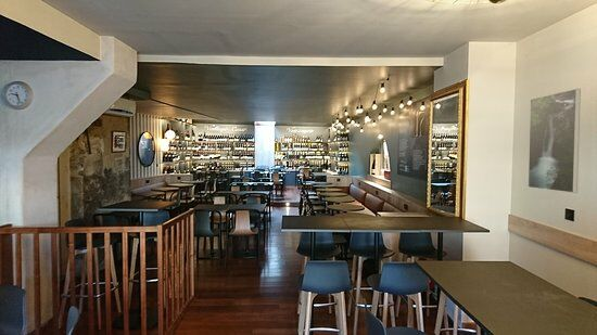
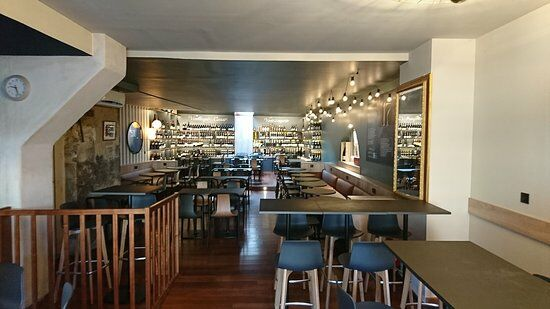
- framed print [528,88,582,194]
